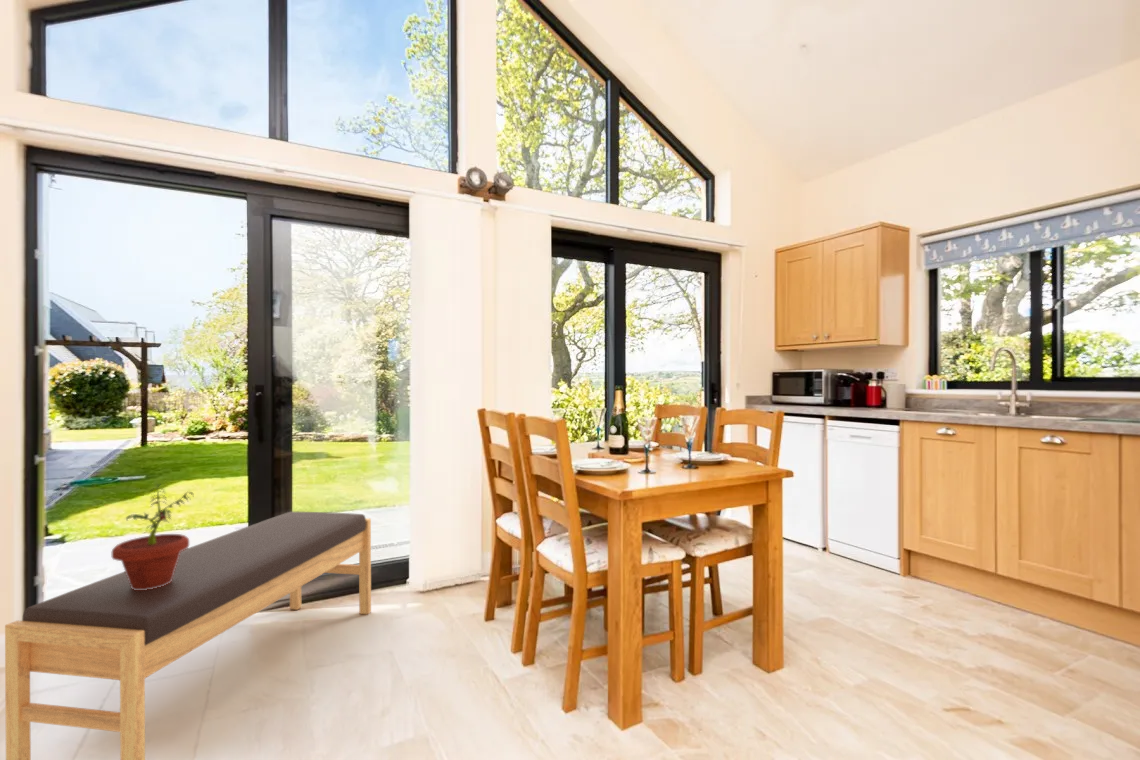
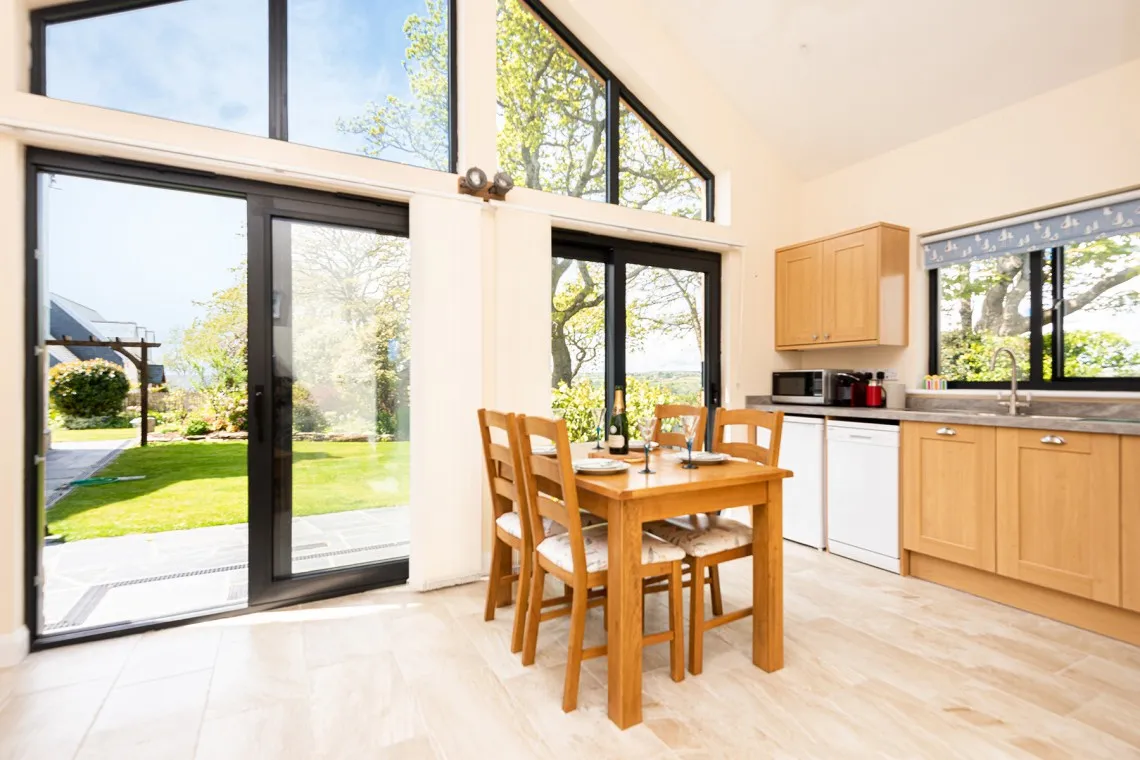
- potted plant [111,483,194,590]
- bench [4,511,372,760]
